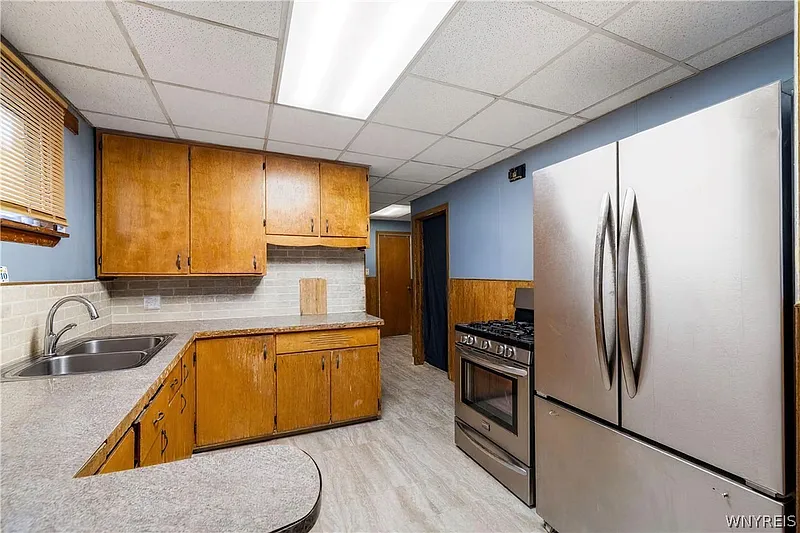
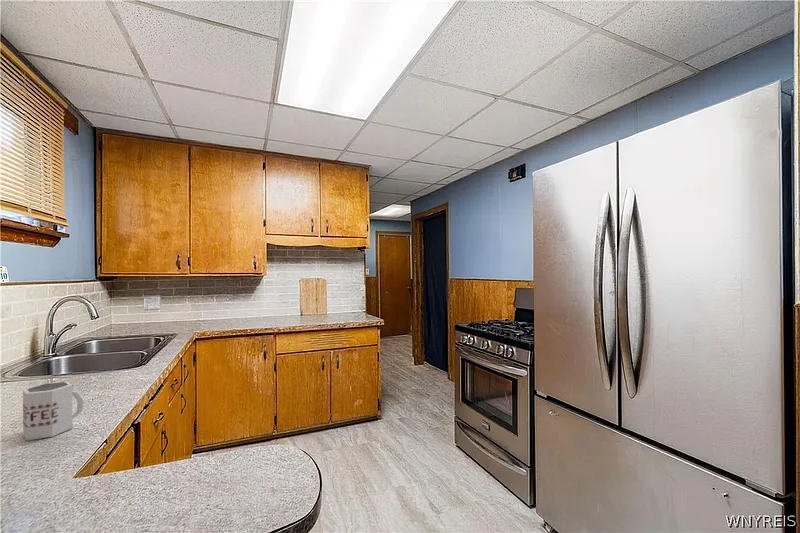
+ mug [22,381,85,441]
